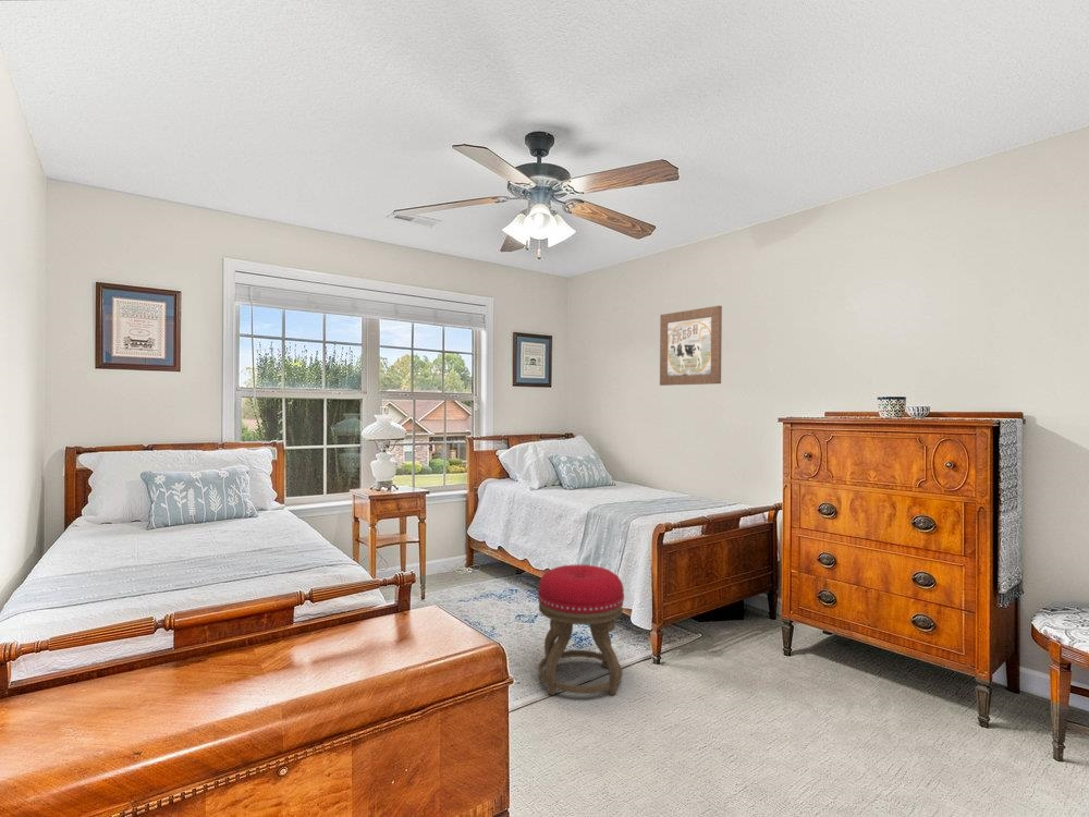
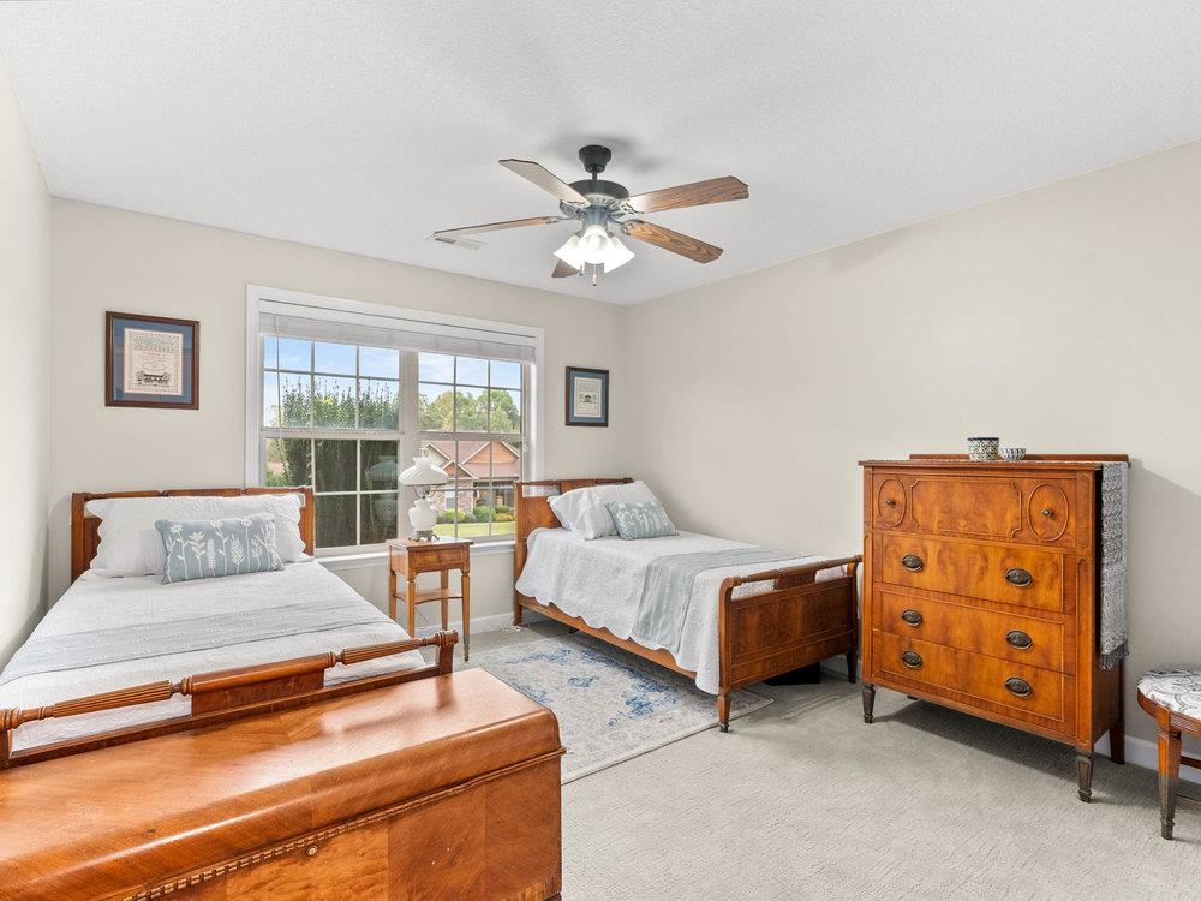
- wall art [659,305,723,387]
- stool [537,564,625,696]
